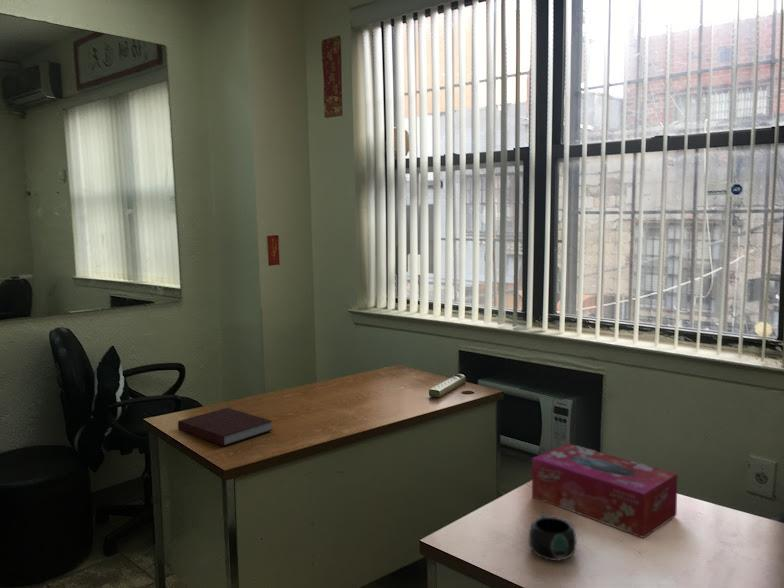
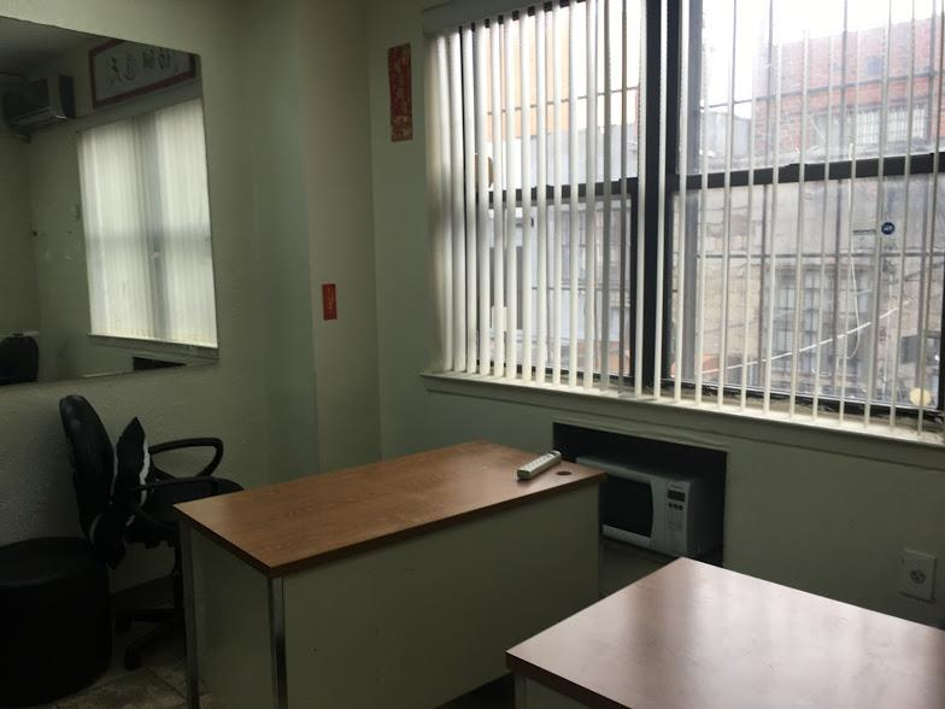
- notebook [177,407,274,447]
- mug [528,512,578,562]
- tissue box [531,442,679,539]
